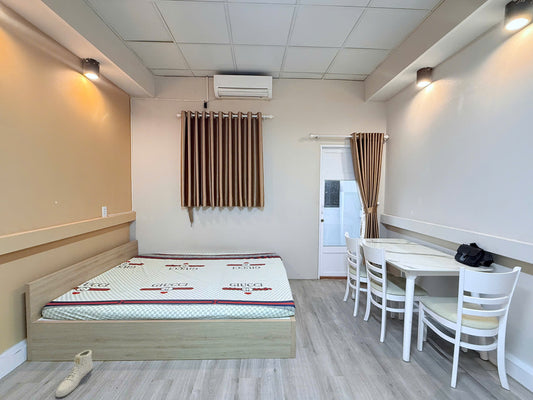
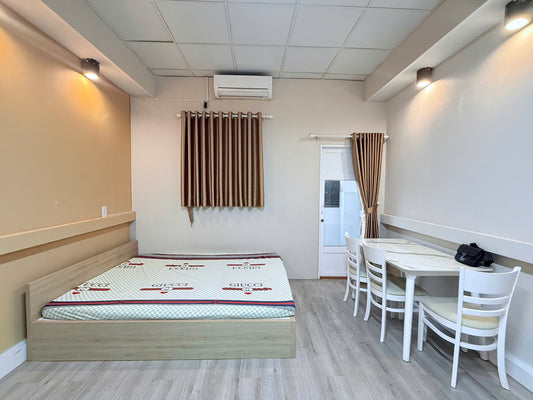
- sneaker [55,349,94,398]
